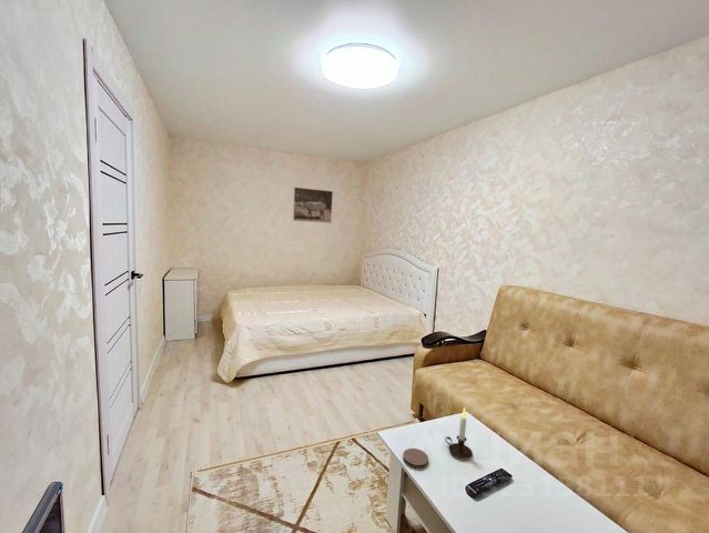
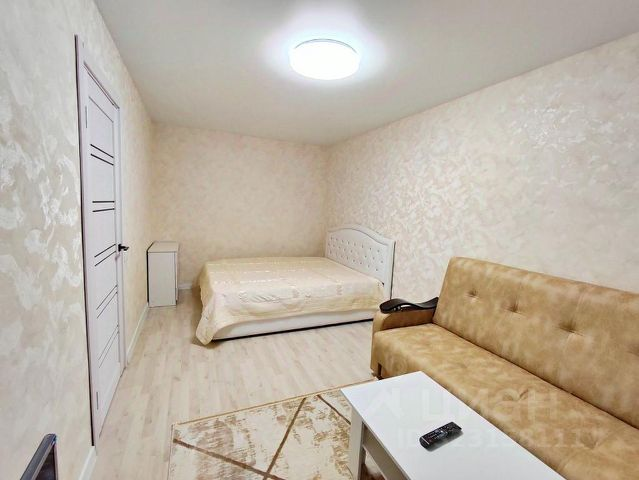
- coaster [402,447,429,470]
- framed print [292,187,334,224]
- candle [444,405,474,460]
